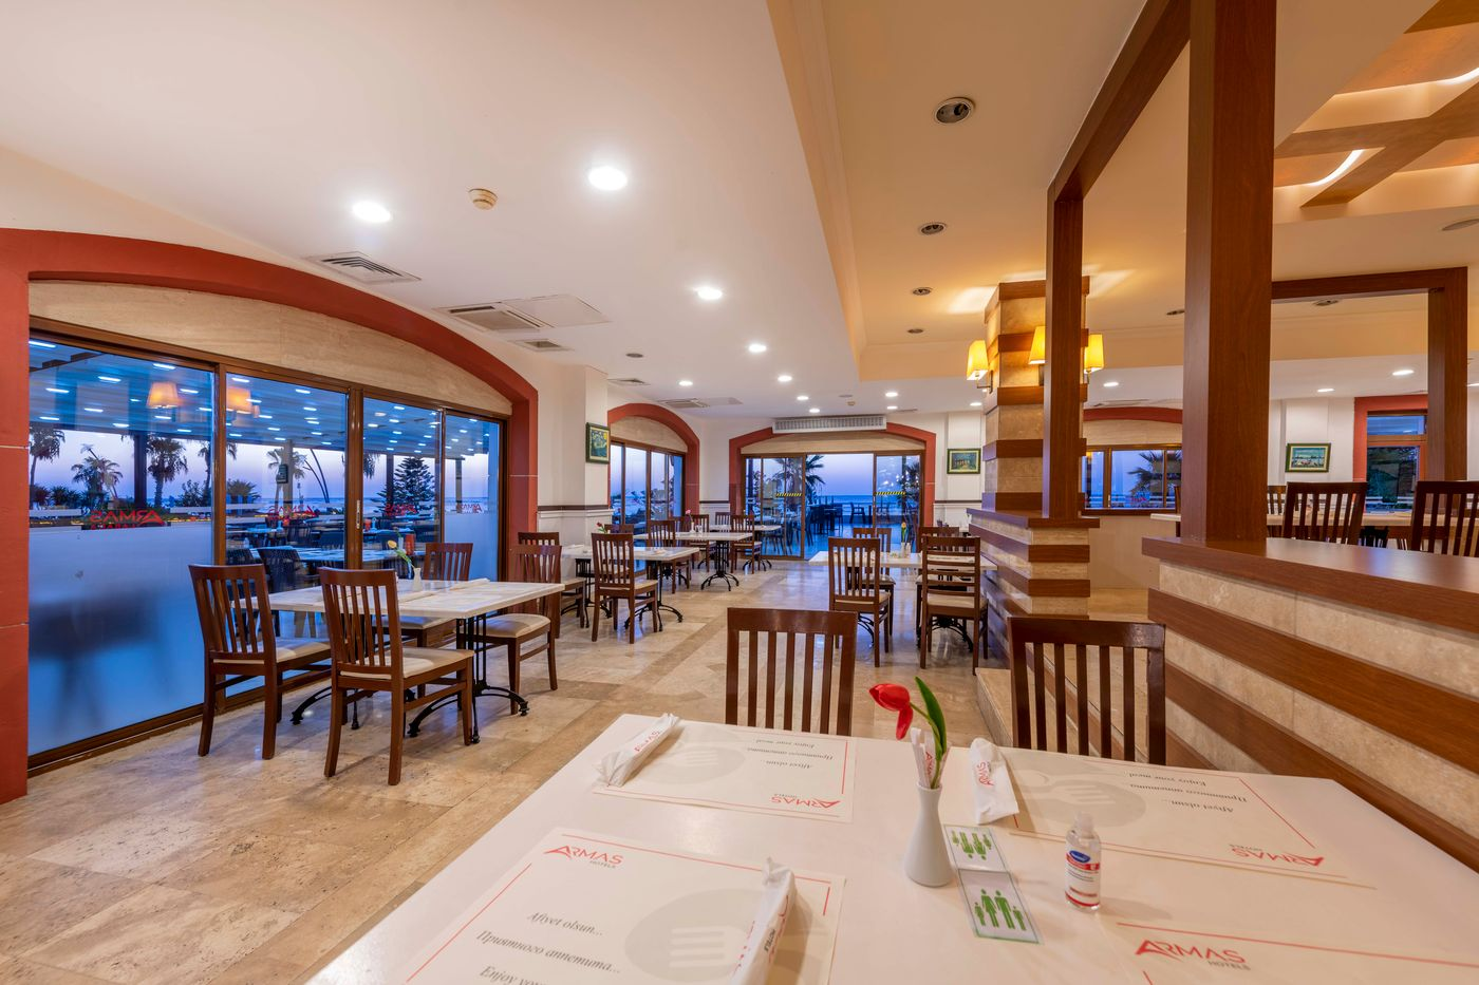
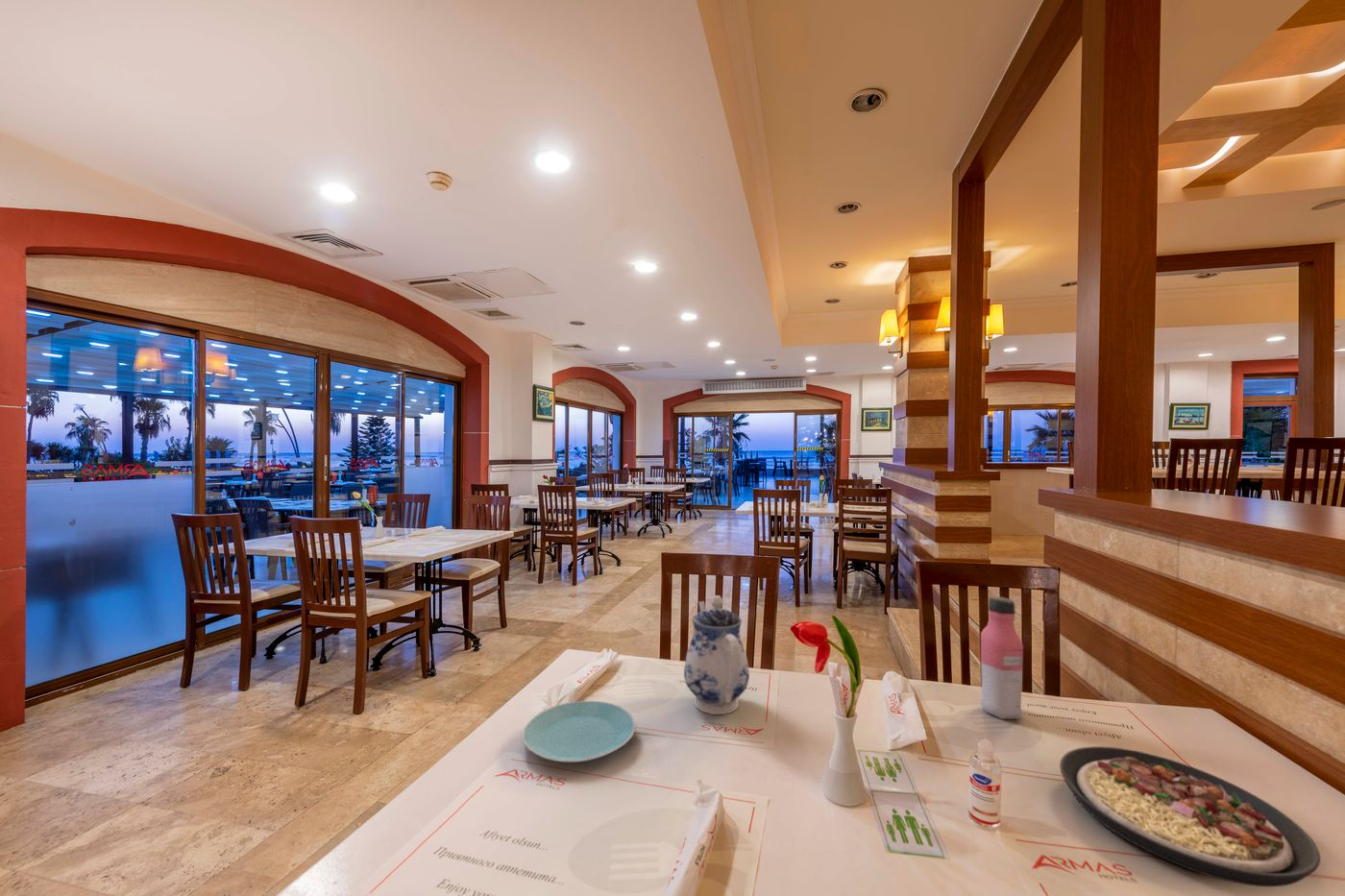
+ teapot [683,594,750,715]
+ plate [1059,745,1321,887]
+ plate [522,700,636,763]
+ water bottle [979,596,1024,720]
